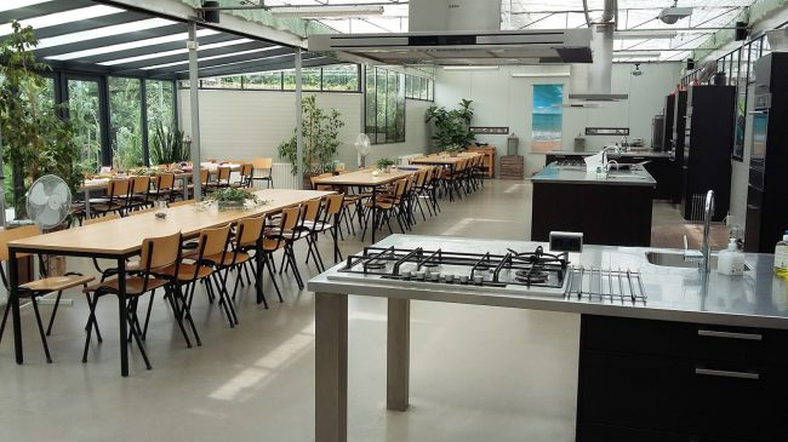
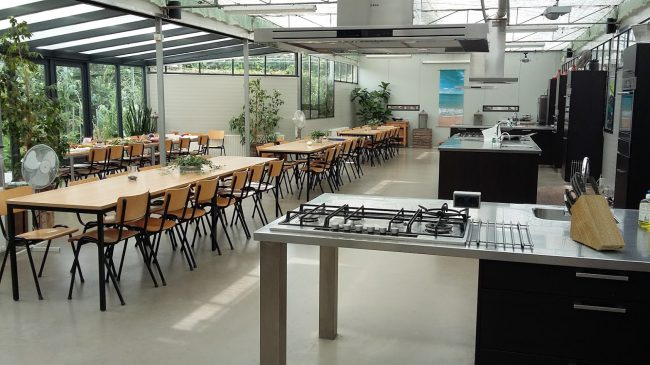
+ knife block [563,171,627,251]
